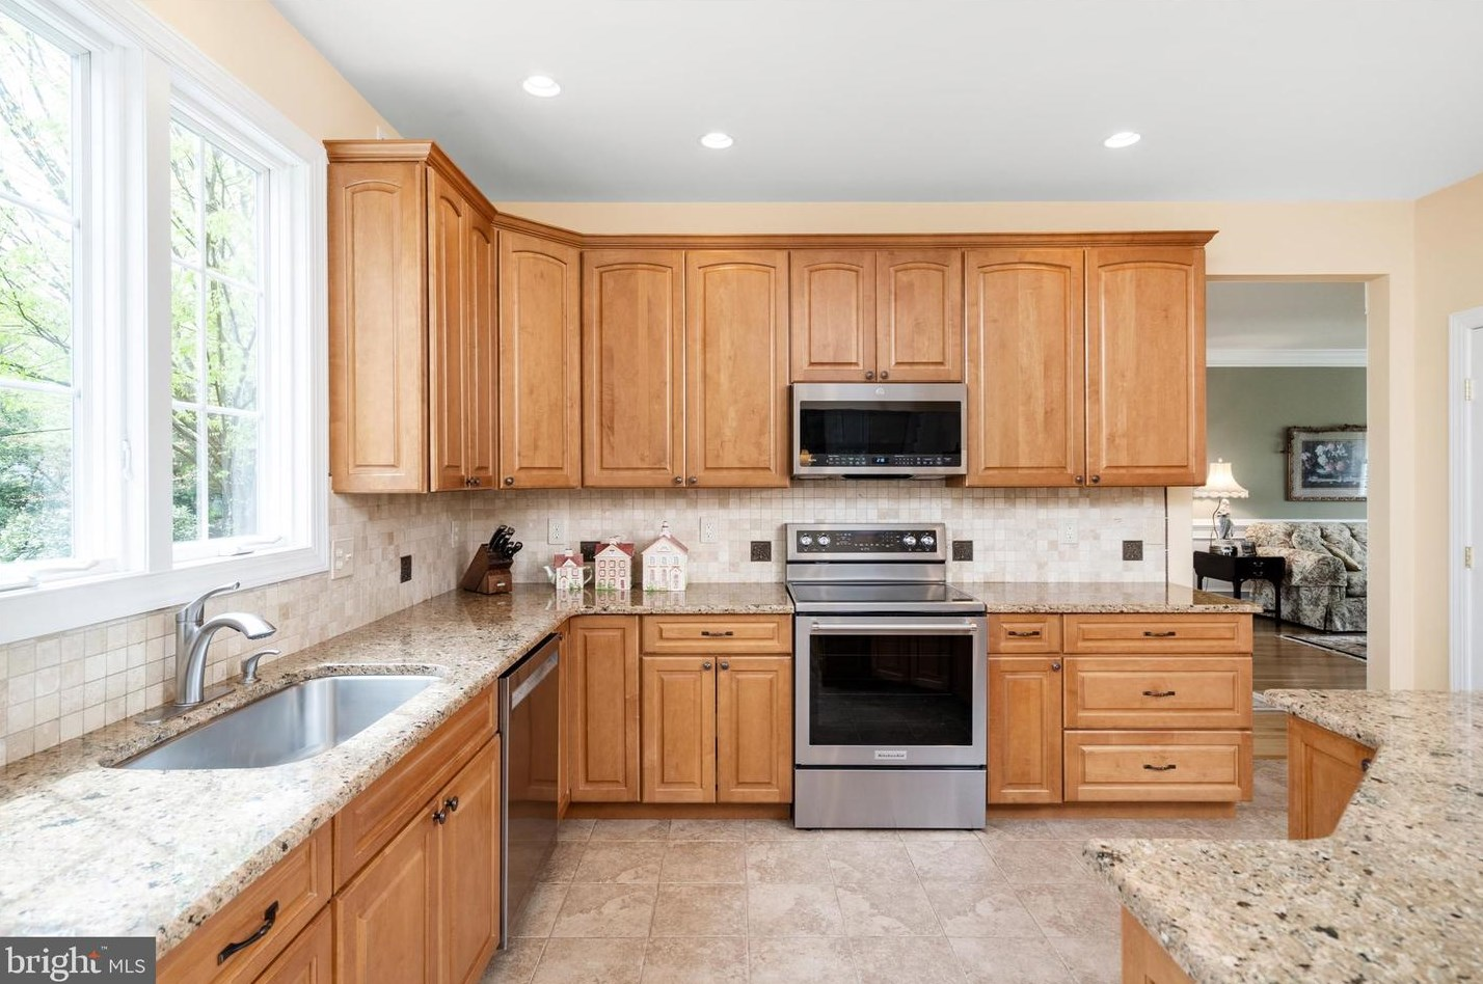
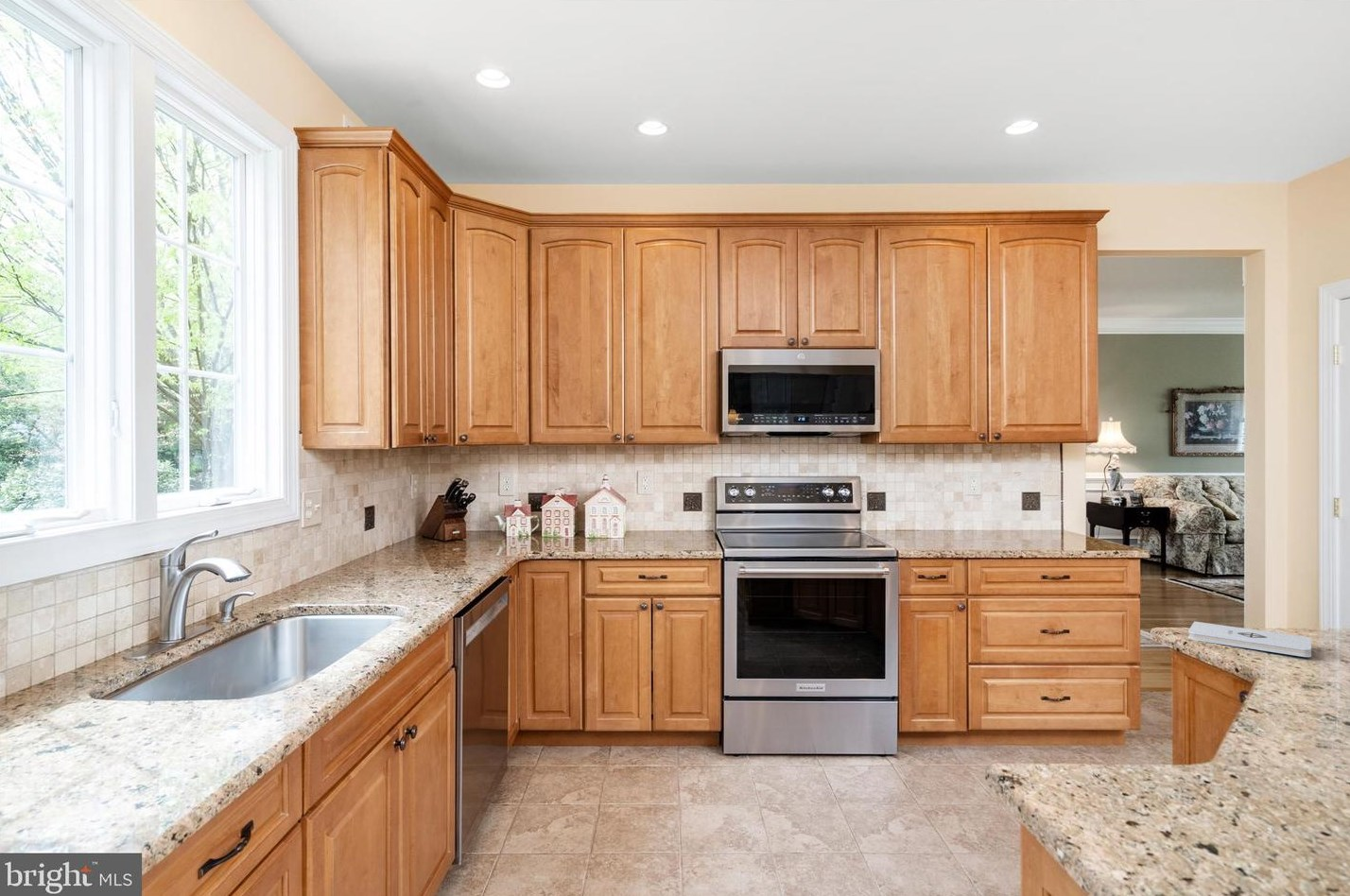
+ notepad [1187,621,1312,658]
